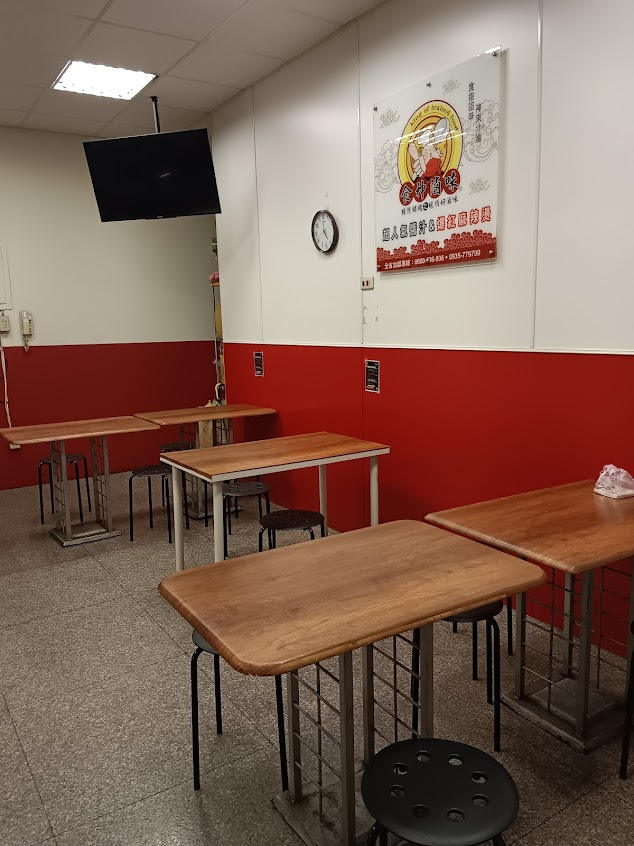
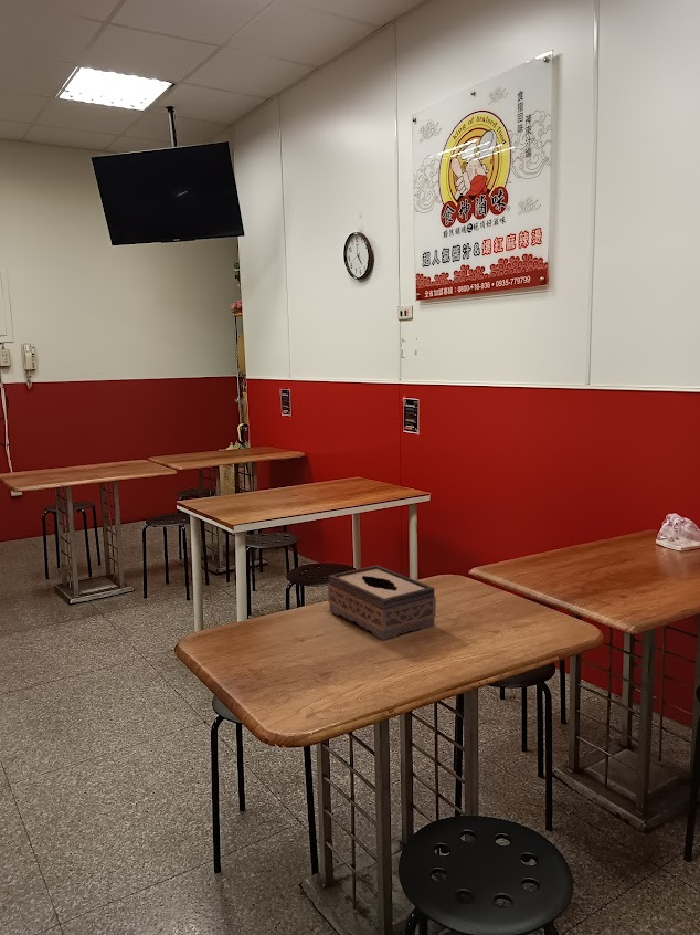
+ tissue box [327,564,437,641]
